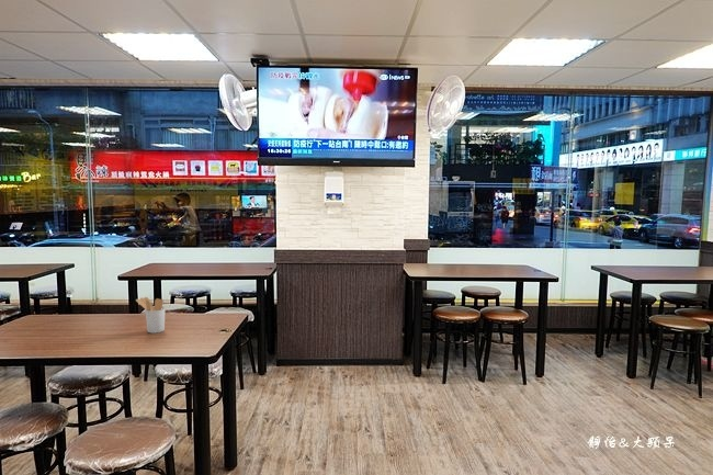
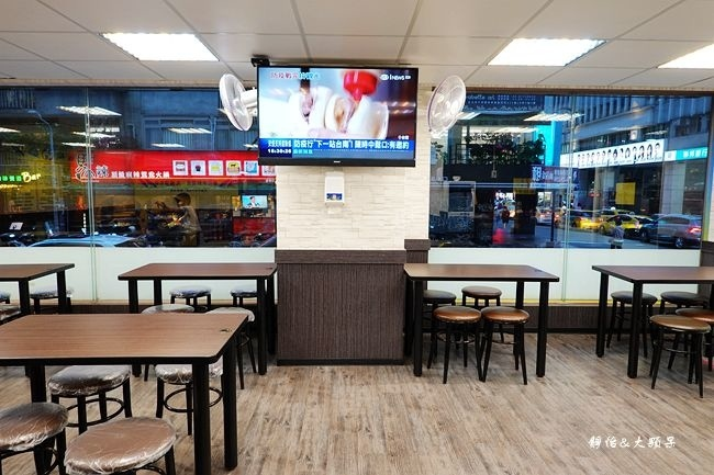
- utensil holder [135,296,167,335]
